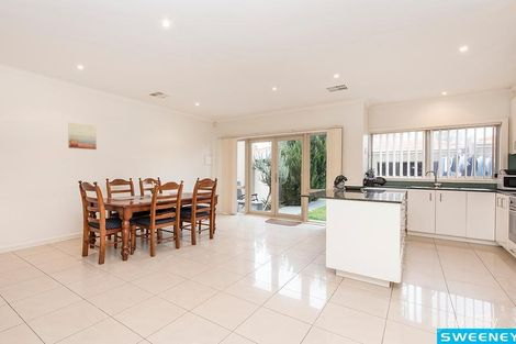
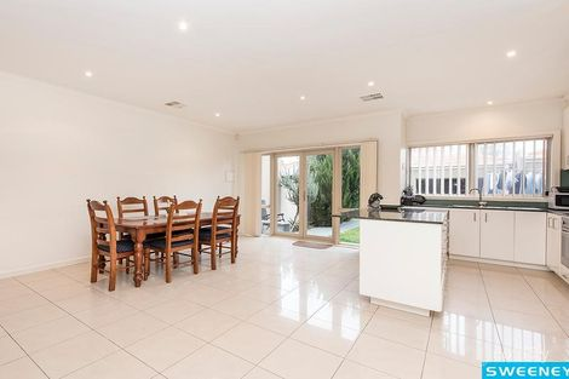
- wall art [67,122,98,151]
